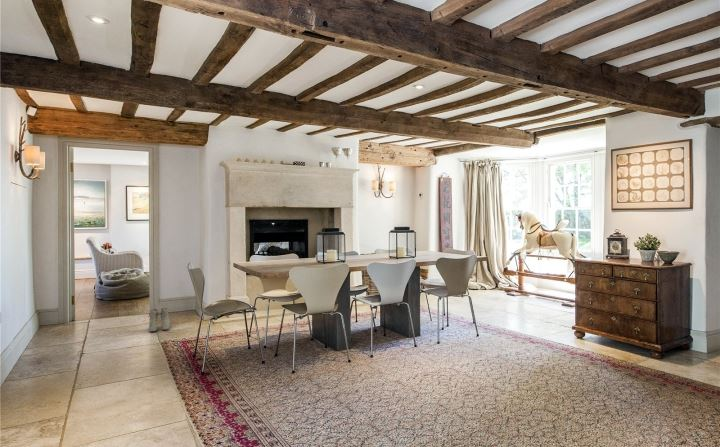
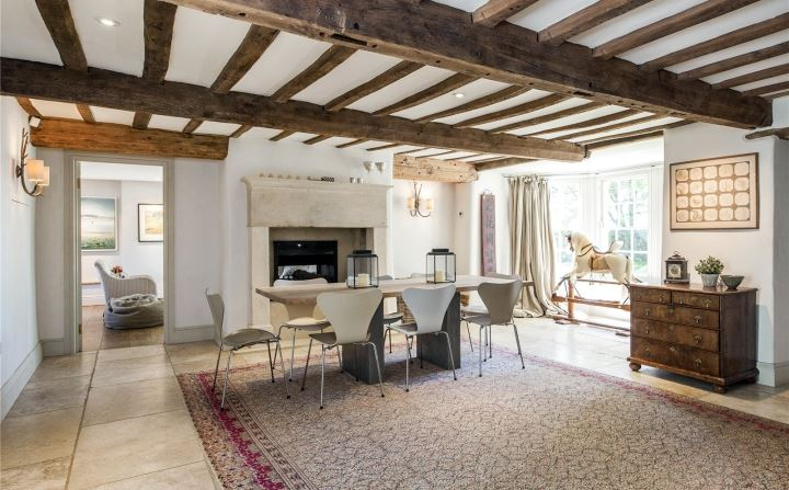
- boots [148,307,171,333]
